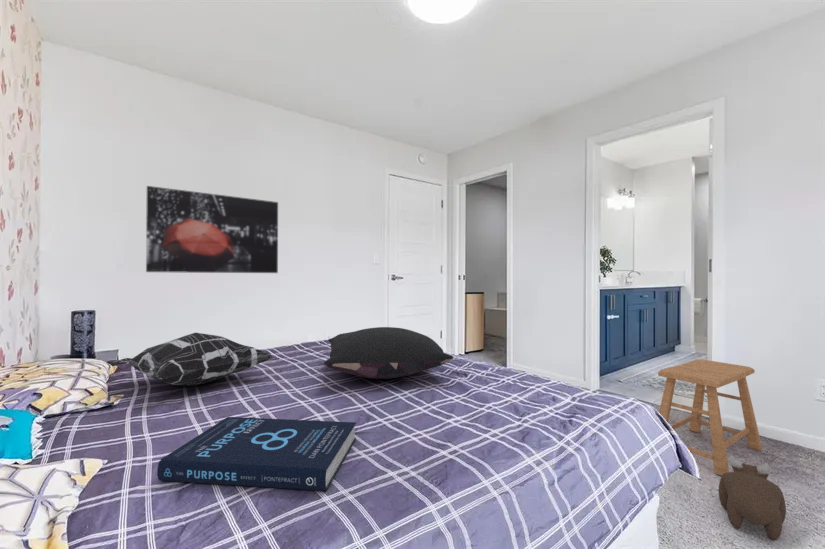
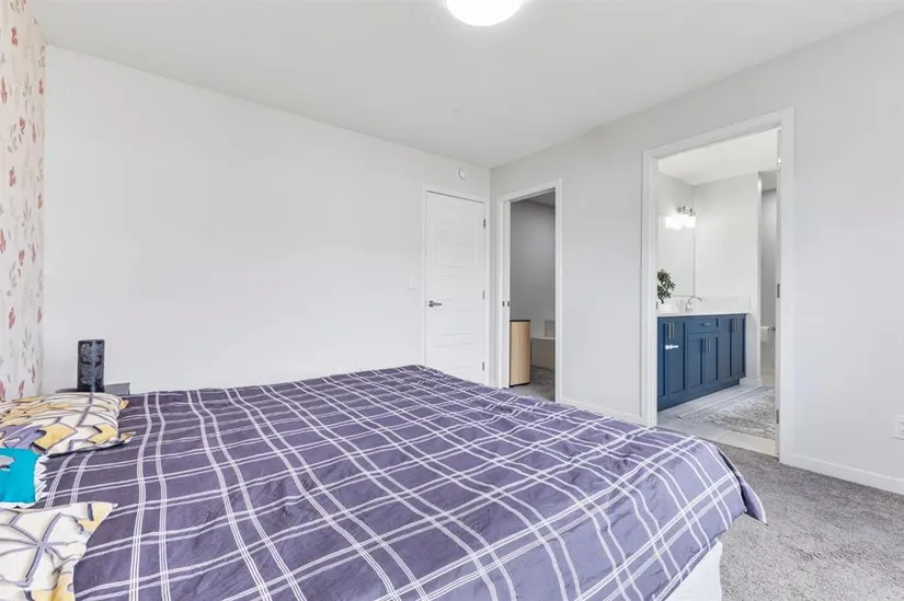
- plush toy [718,454,787,541]
- book [156,416,357,492]
- wall art [145,185,279,274]
- stool [657,358,764,477]
- decorative pillow [105,332,275,387]
- pillow [323,326,454,380]
